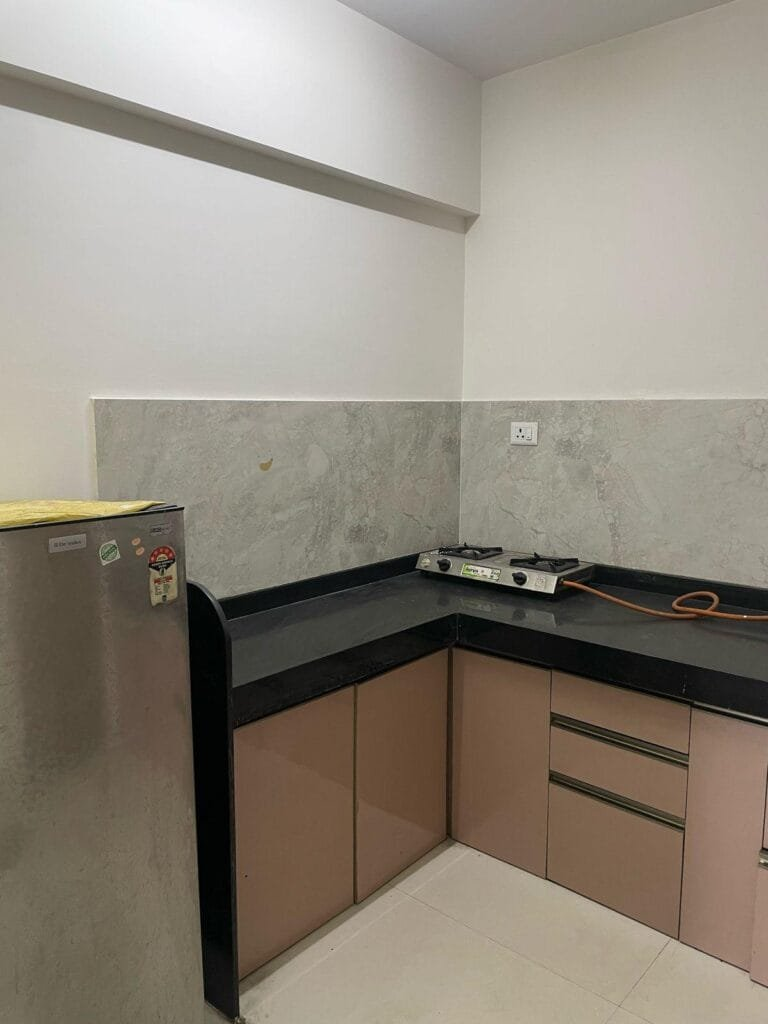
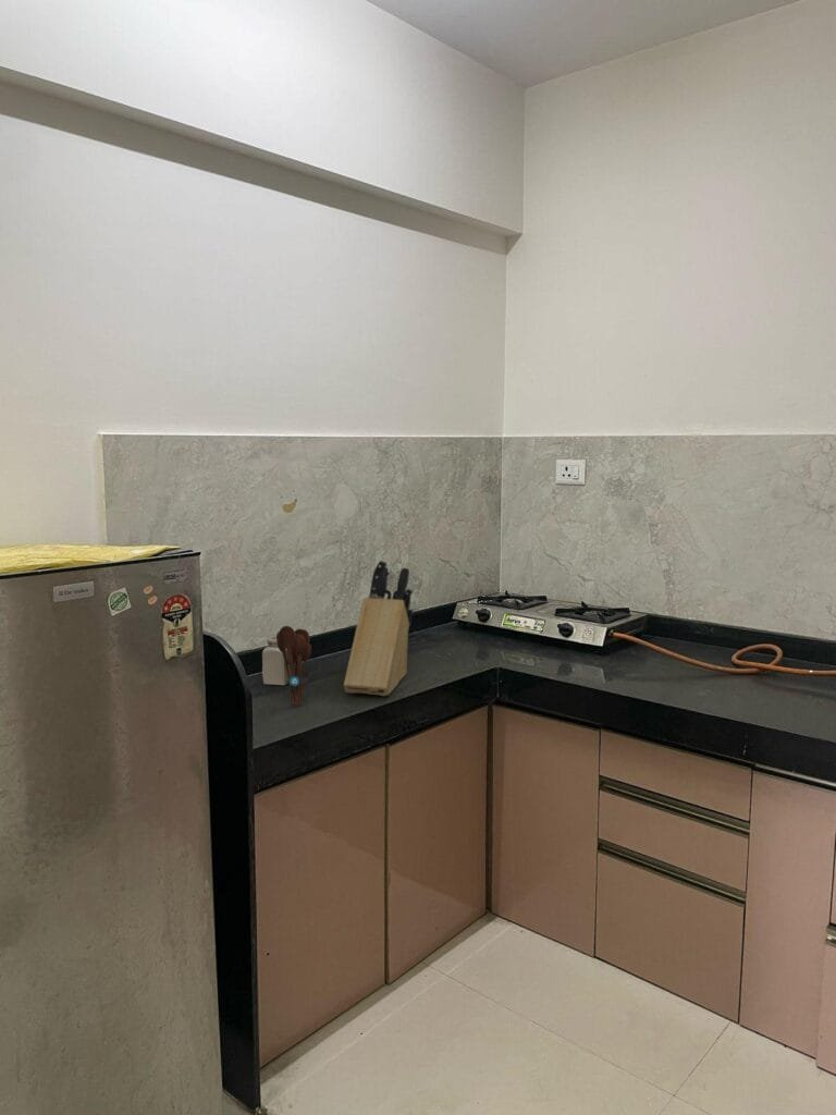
+ knife block [343,559,414,697]
+ utensil holder [275,625,312,707]
+ salt shaker [261,635,292,686]
